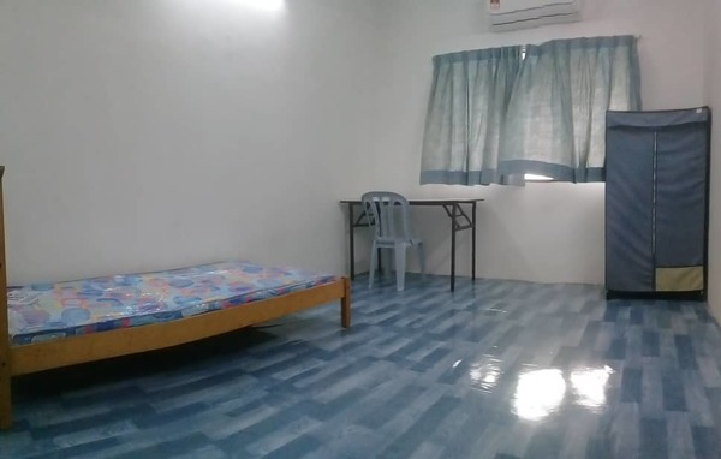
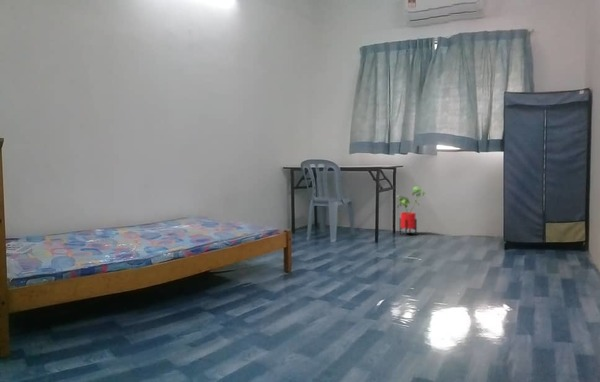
+ house plant [395,186,427,237]
